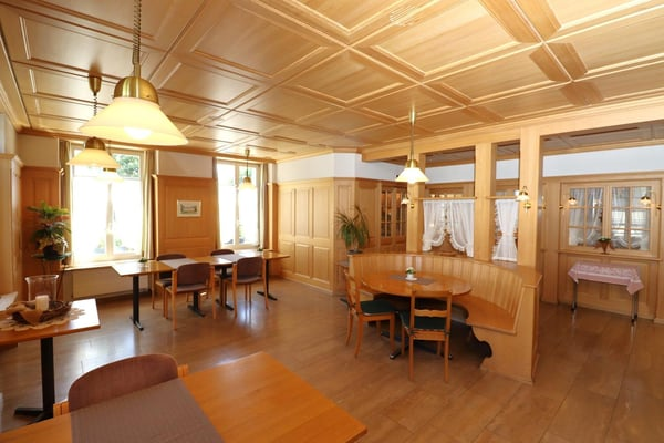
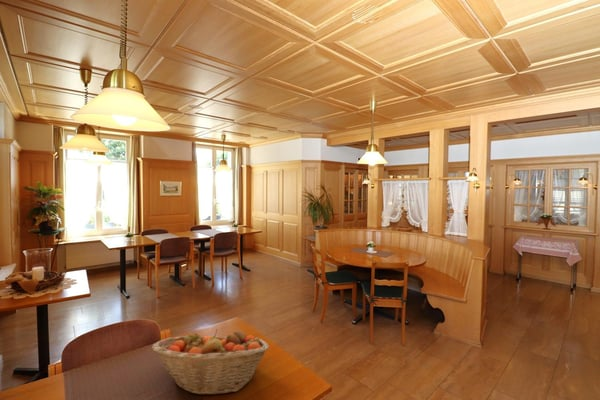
+ fruit basket [151,328,270,396]
